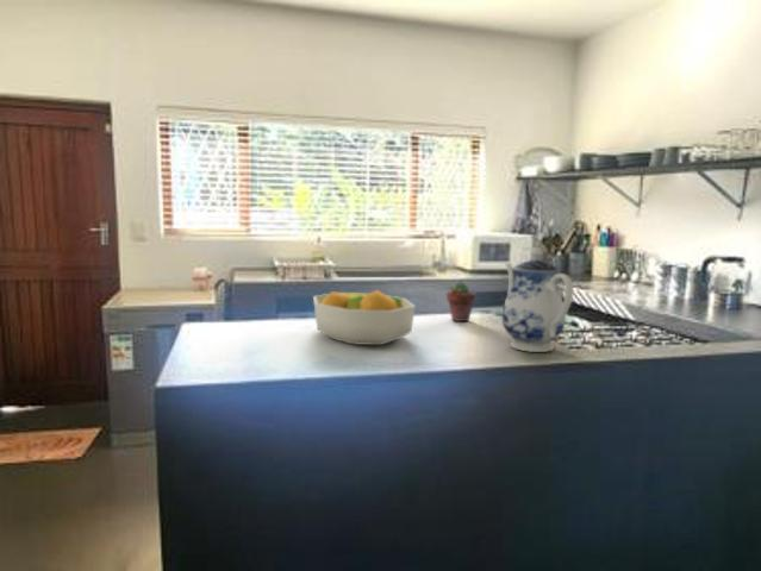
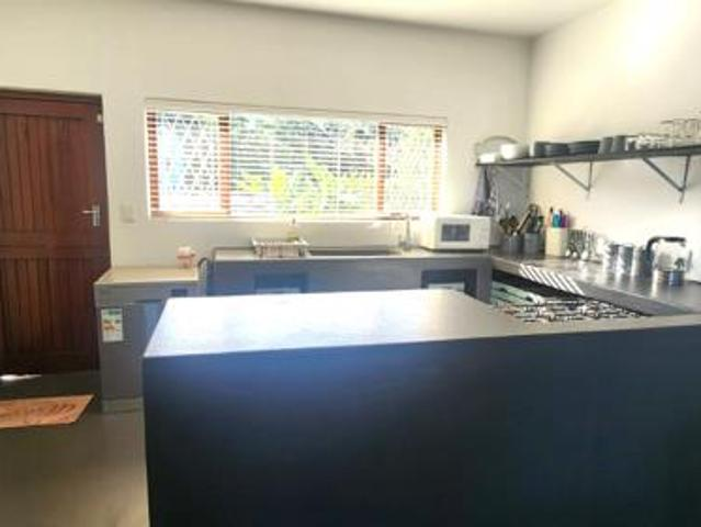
- fruit bowl [312,289,417,346]
- potted succulent [445,281,478,322]
- teapot [501,246,574,353]
